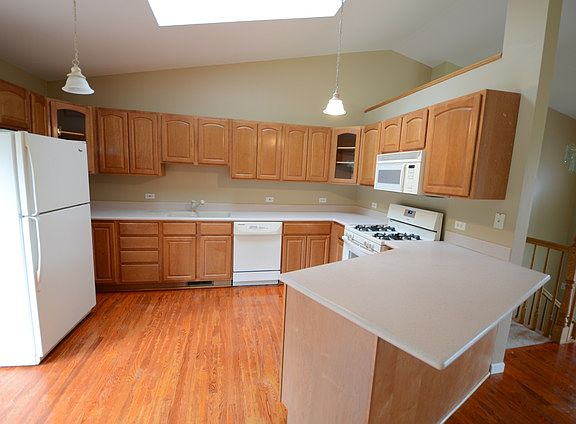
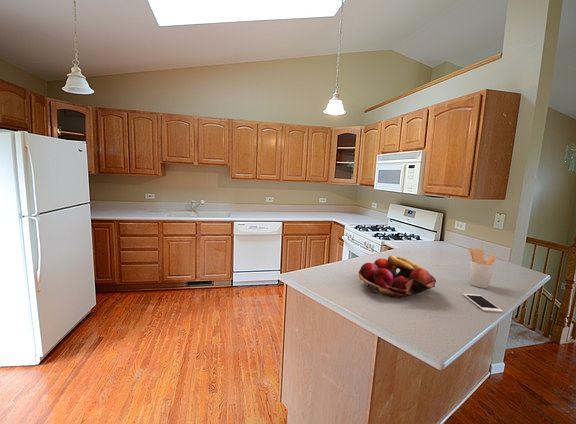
+ cell phone [462,293,504,313]
+ fruit basket [358,254,437,299]
+ utensil holder [467,247,498,289]
